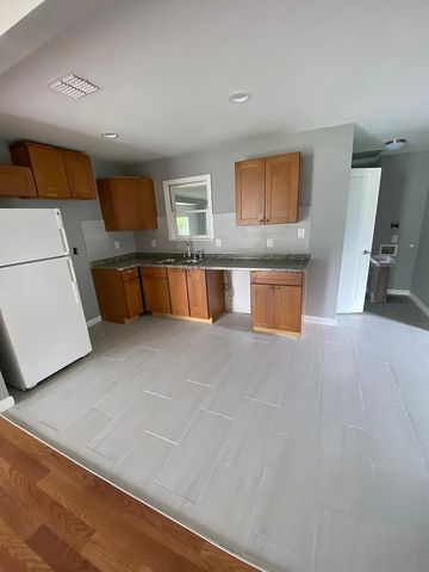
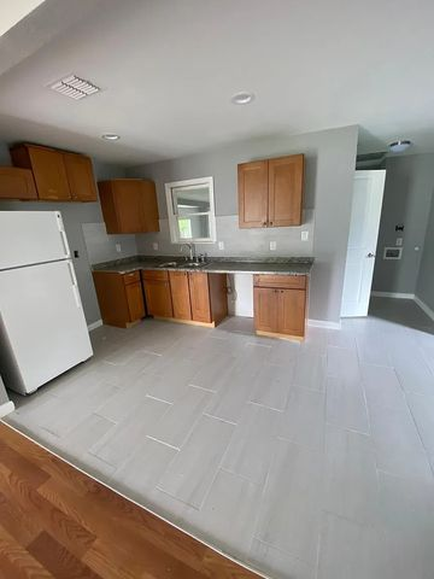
- trash can [367,254,396,304]
